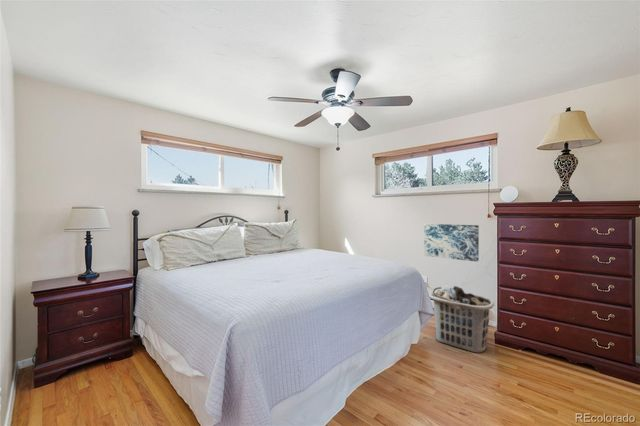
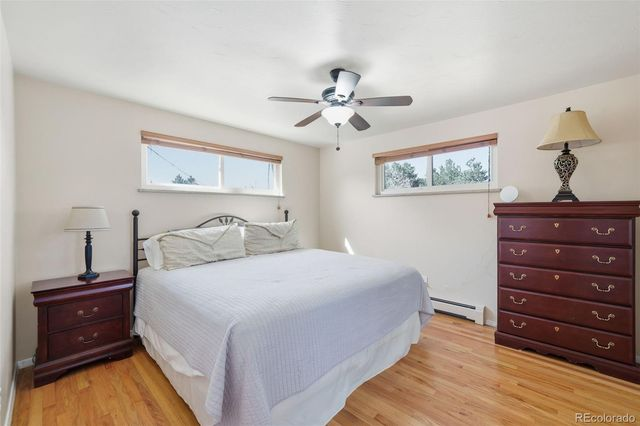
- clothes hamper [429,285,495,354]
- wall art [423,223,480,263]
